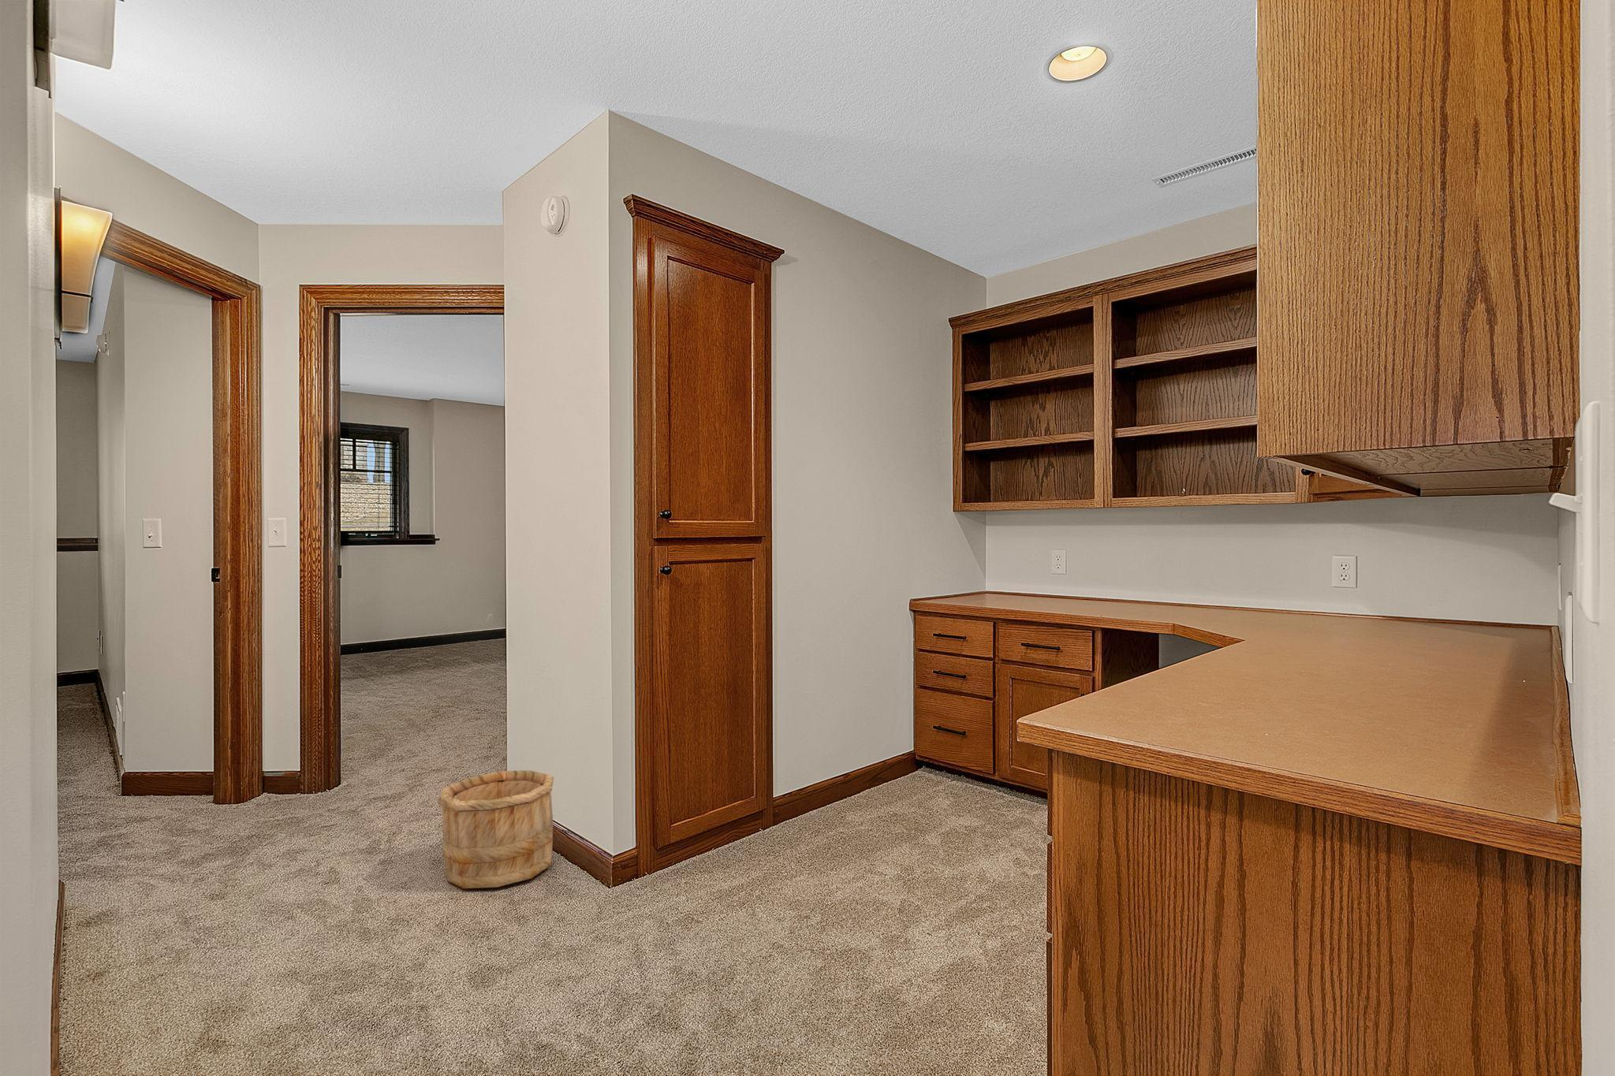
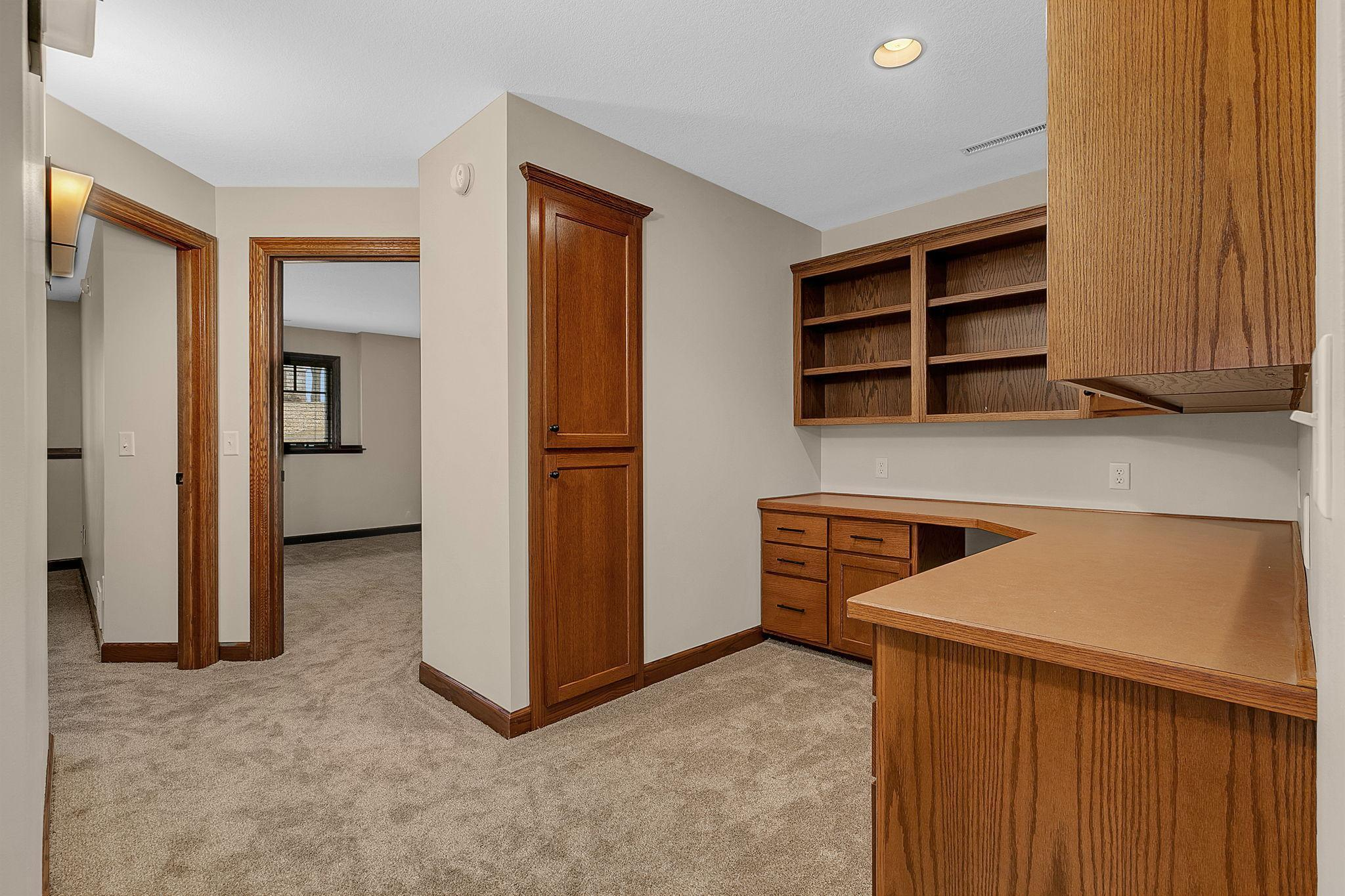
- wooden bucket [437,770,555,889]
